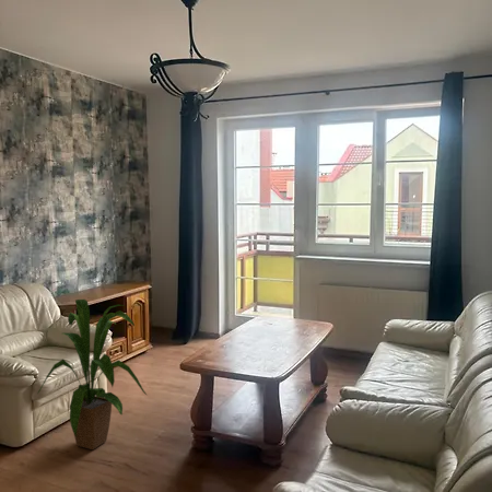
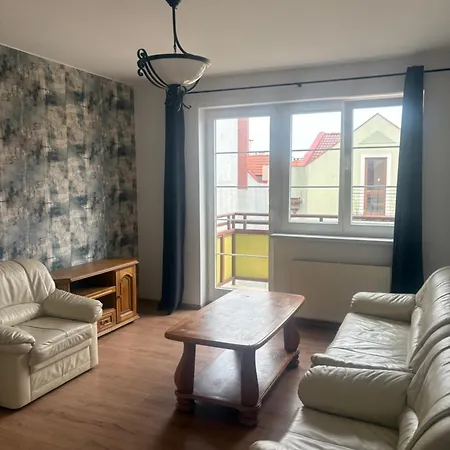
- house plant [37,298,148,450]
